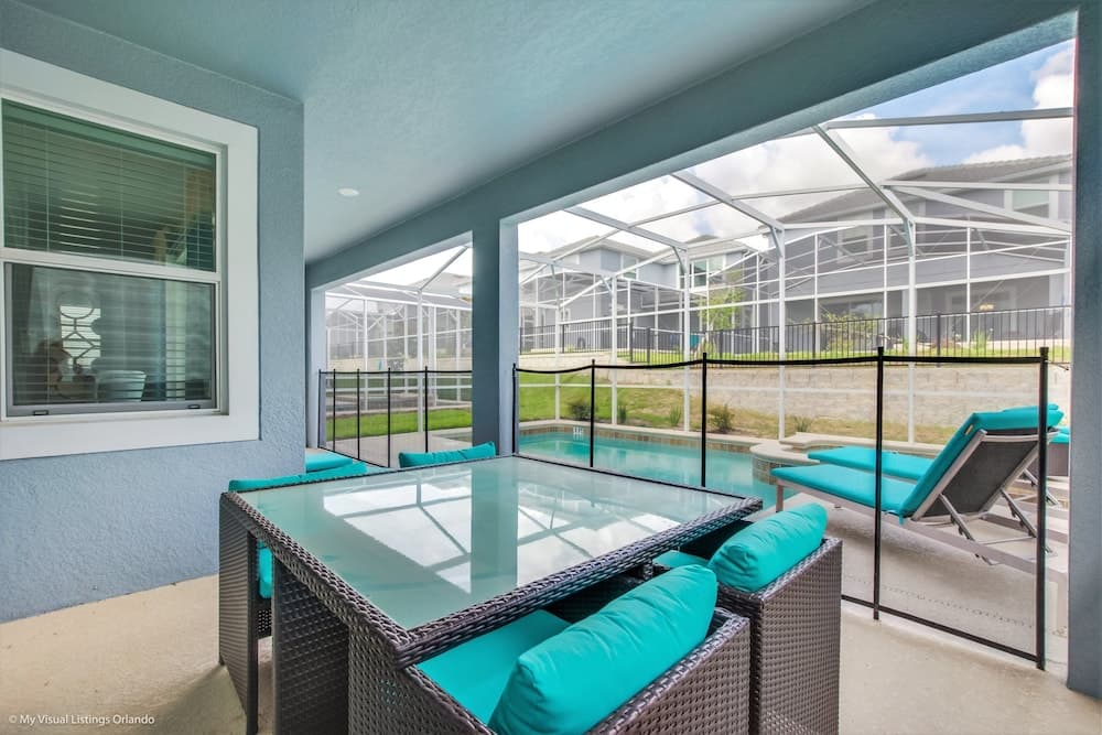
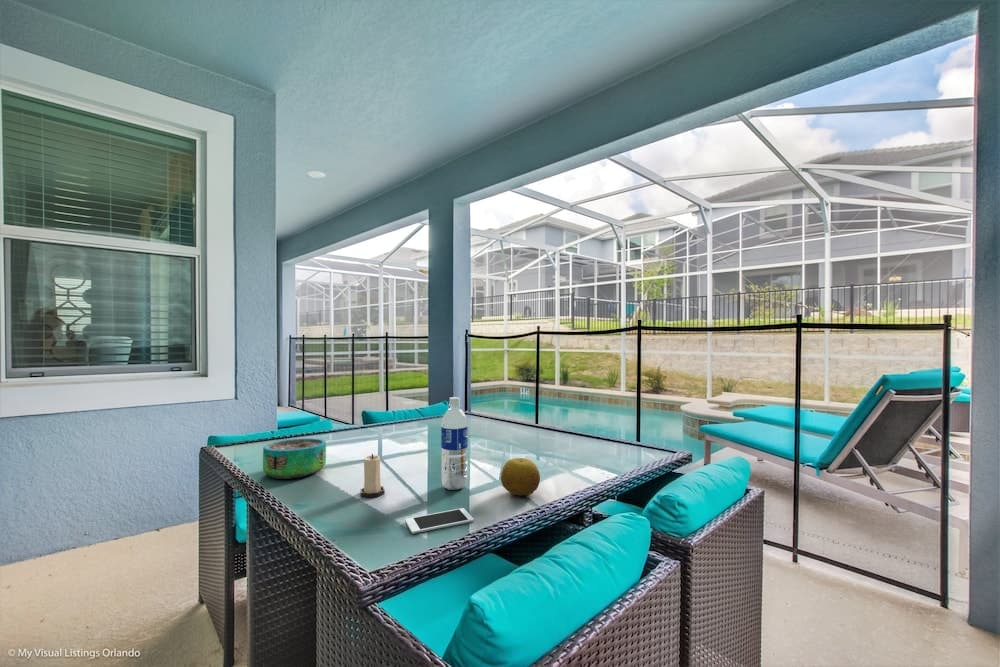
+ decorative bowl [262,437,327,480]
+ cell phone [404,507,475,535]
+ candle [359,453,386,499]
+ water bottle [440,396,469,491]
+ fruit [500,457,541,497]
